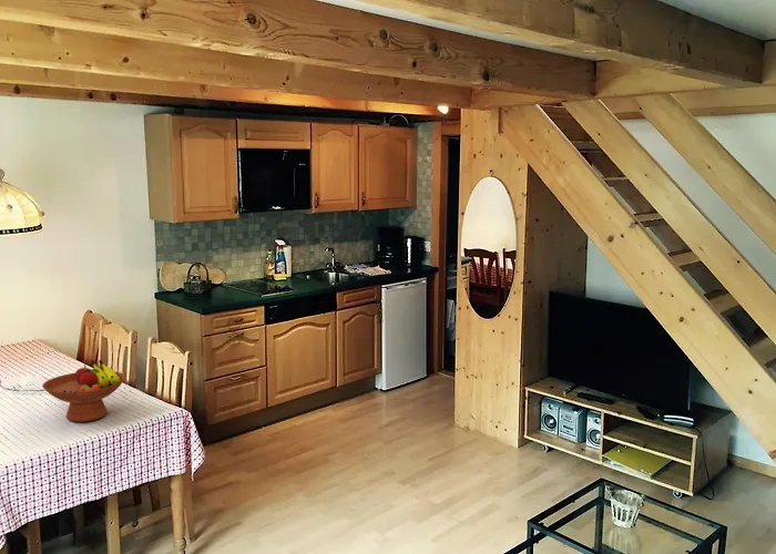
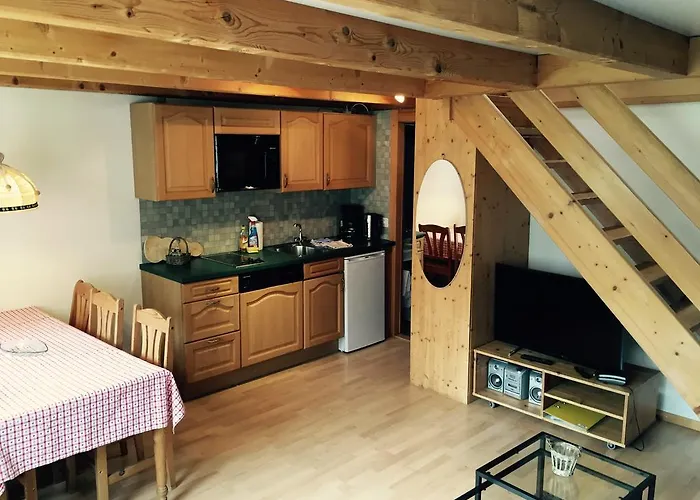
- fruit bowl [41,359,126,423]
